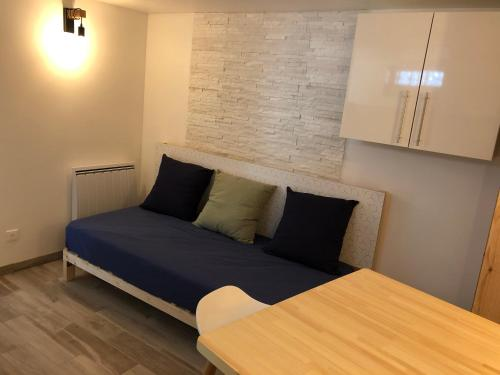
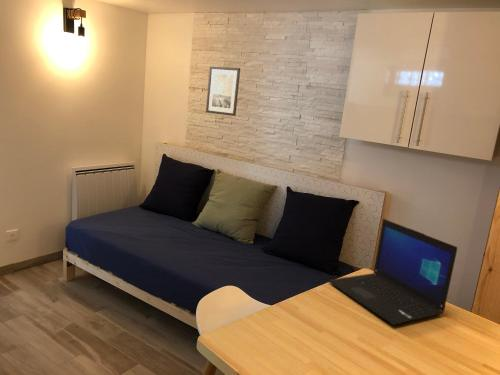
+ laptop [327,218,458,326]
+ wall art [205,66,241,117]
